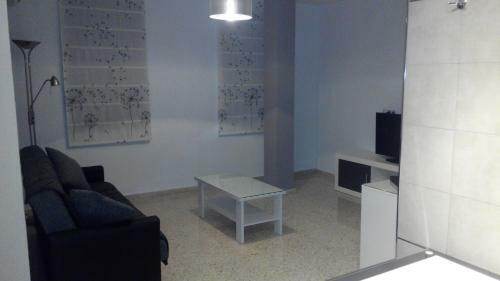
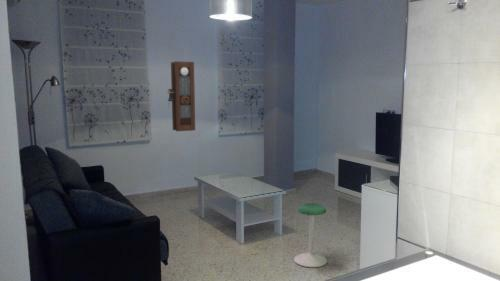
+ stool [293,202,328,268]
+ pendulum clock [166,60,196,132]
